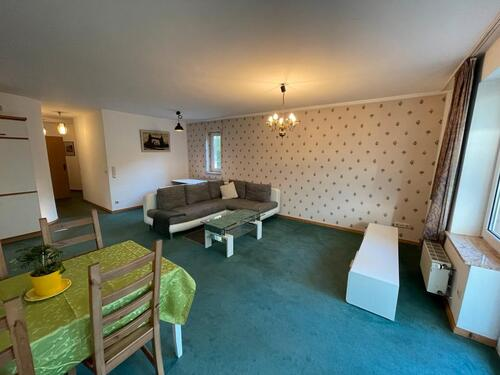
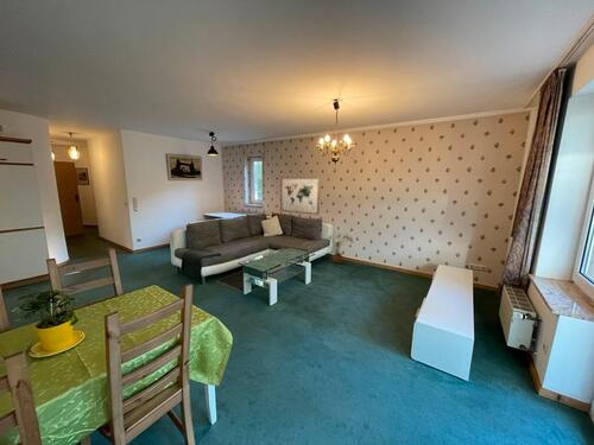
+ wall art [279,176,321,216]
+ house plant [327,233,354,265]
